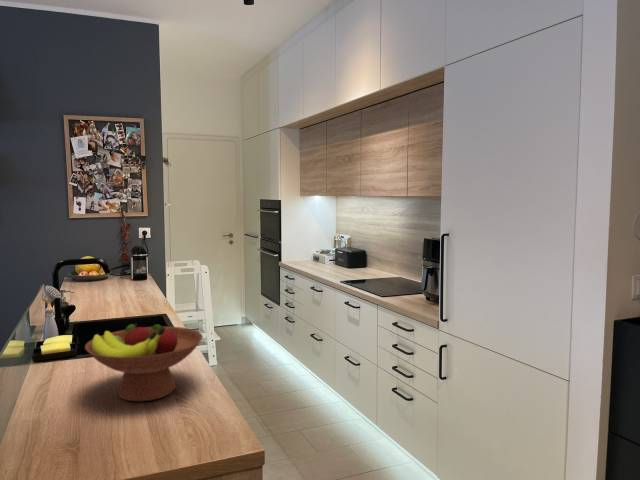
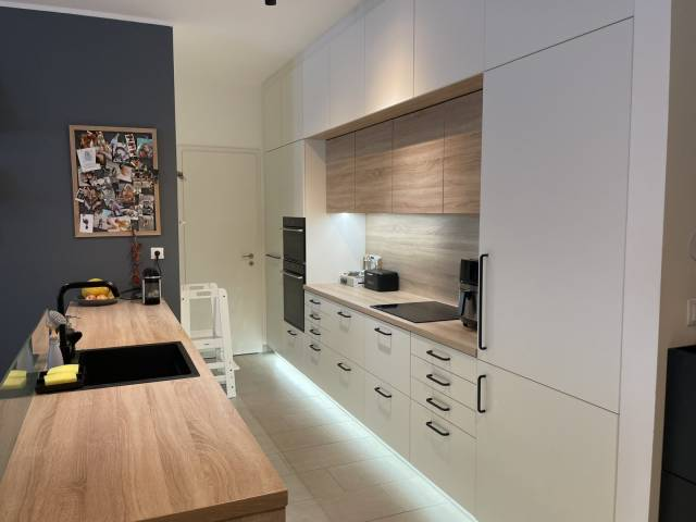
- fruit bowl [84,323,204,402]
